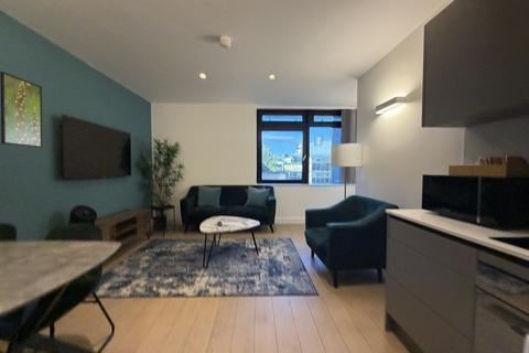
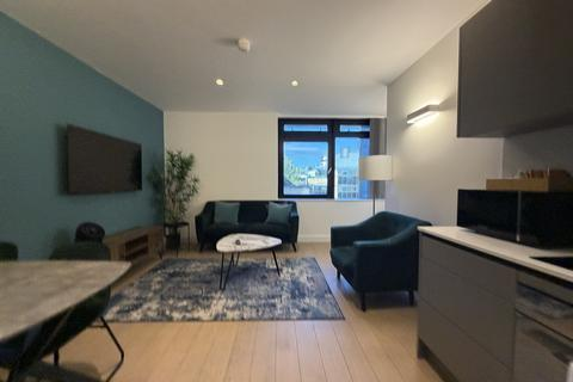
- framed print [0,71,44,149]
